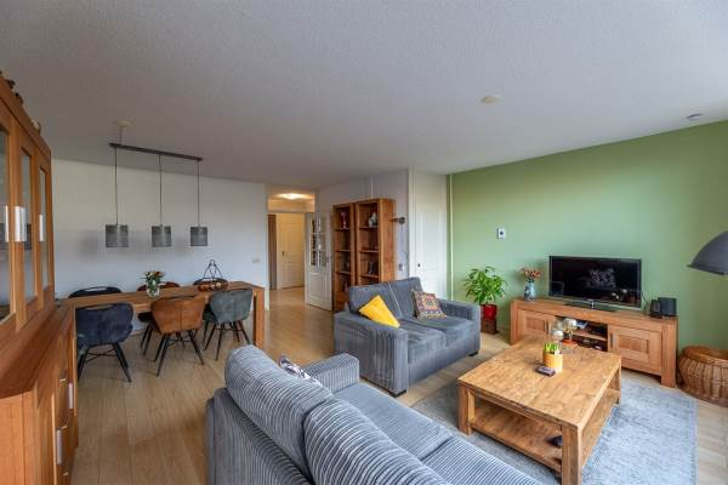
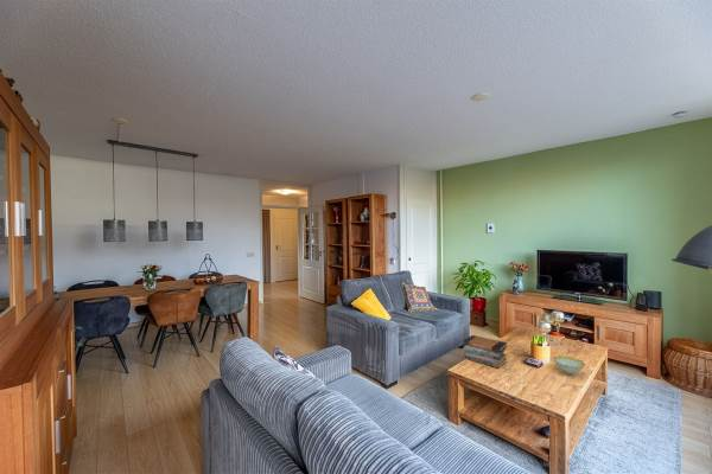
+ decorative bowl [553,354,586,376]
+ book stack [462,334,509,370]
